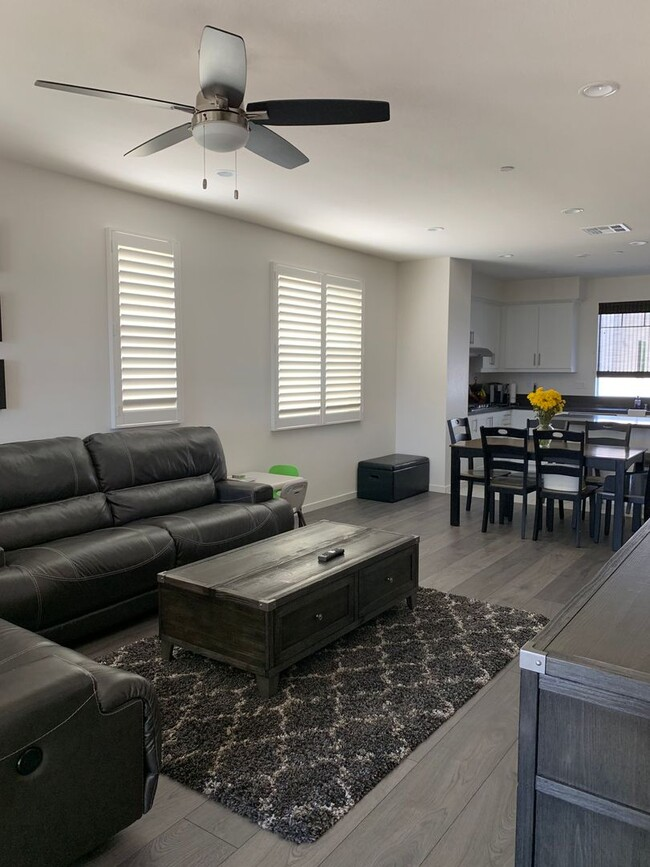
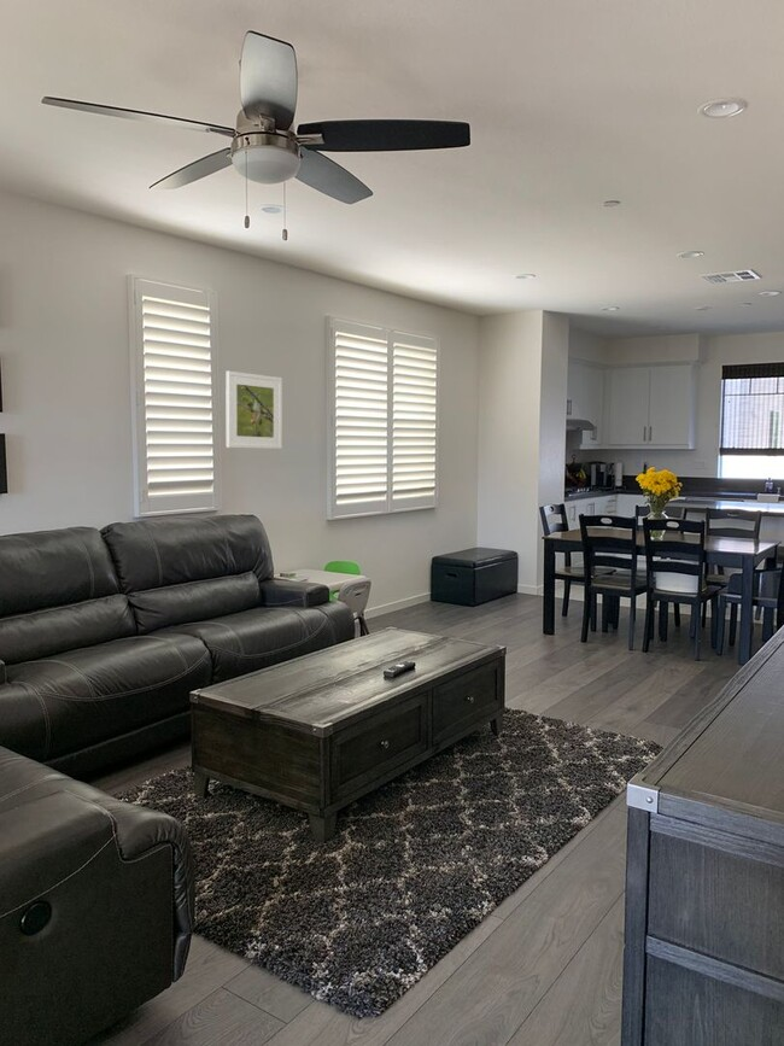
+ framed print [224,370,283,450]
